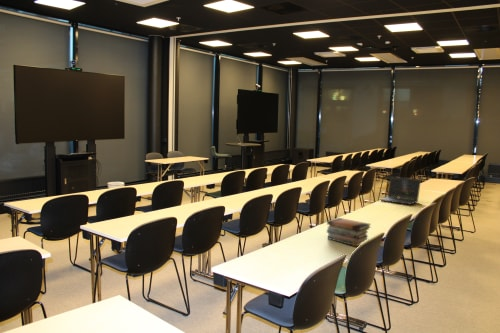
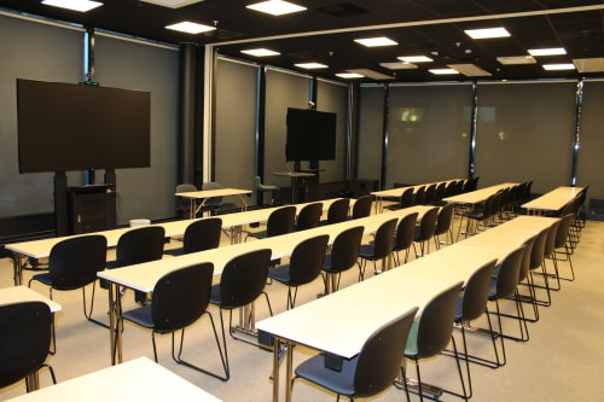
- laptop computer [379,176,422,206]
- book stack [326,217,372,248]
